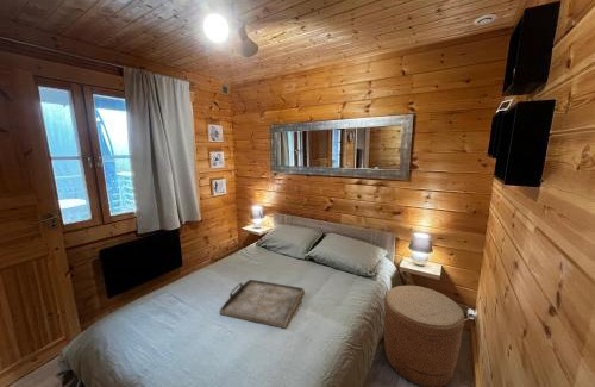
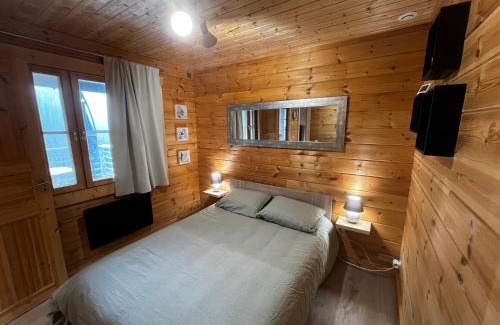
- serving tray [218,279,305,330]
- basket [383,285,466,387]
